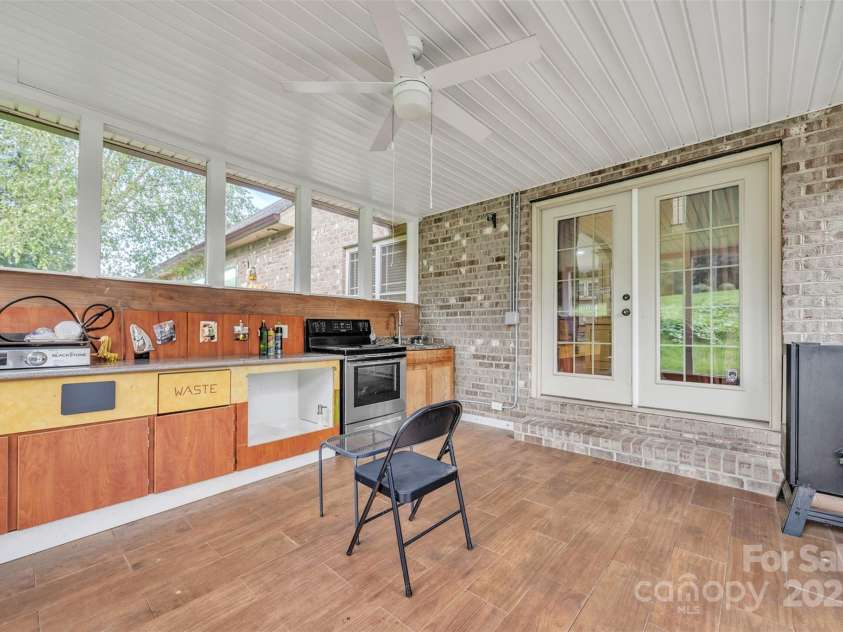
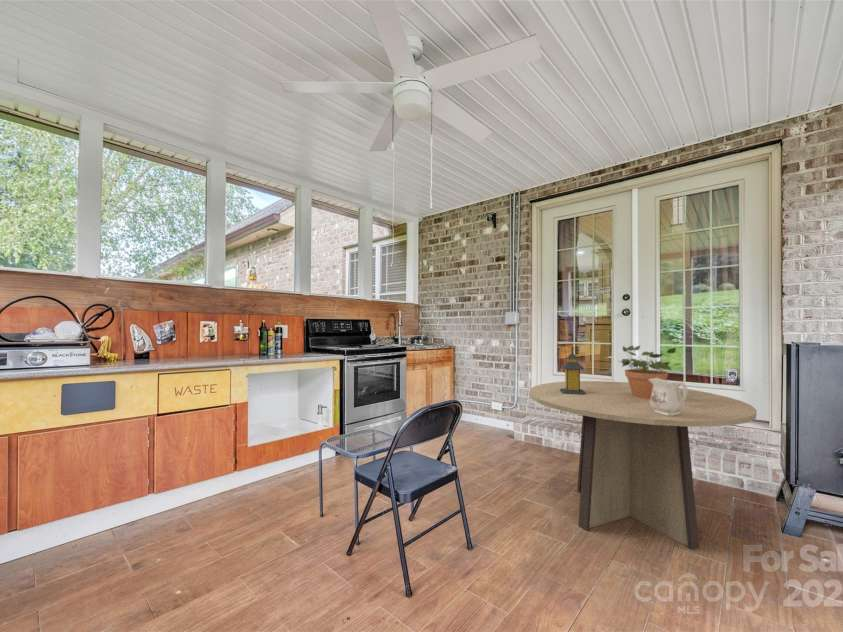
+ dining table [528,380,758,551]
+ potted plant [618,345,684,400]
+ pitcher [649,378,688,416]
+ lantern [560,345,586,395]
